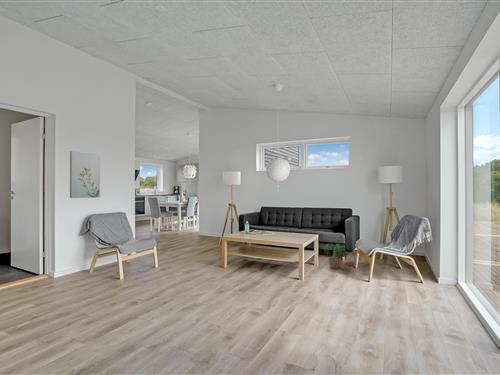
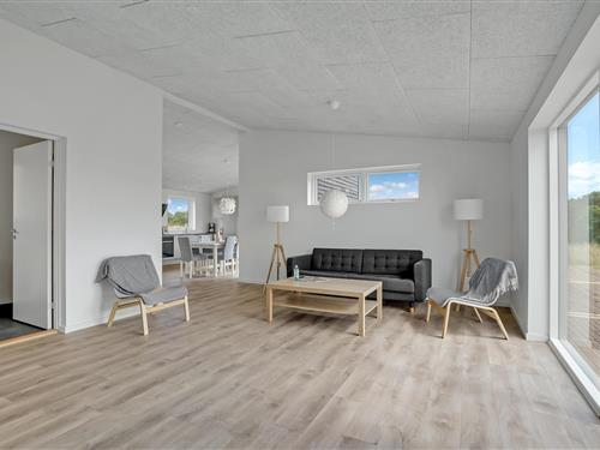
- wall art [69,150,101,199]
- potted plant [320,243,346,269]
